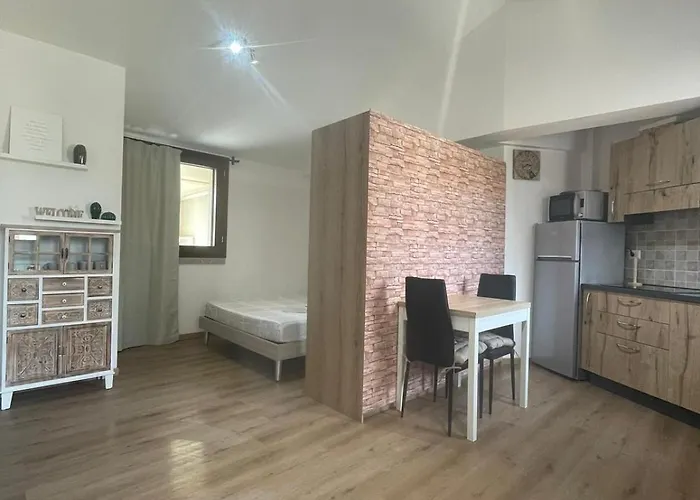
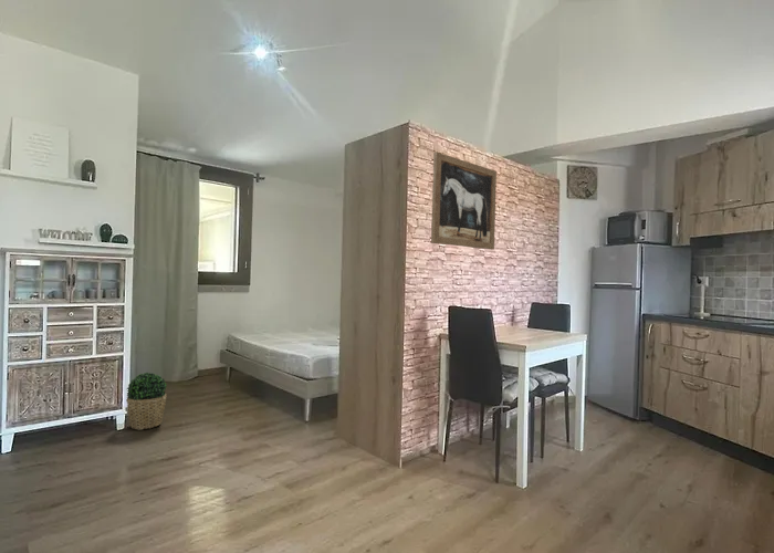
+ potted plant [125,372,168,431]
+ wall art [430,150,498,250]
